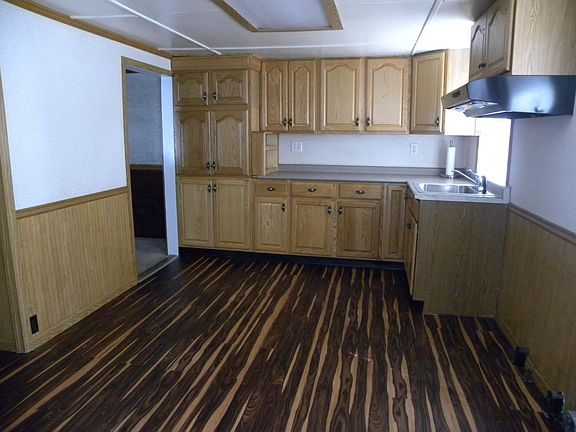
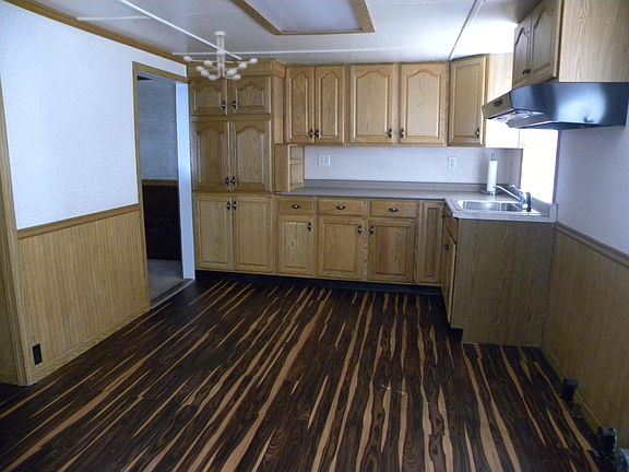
+ ceiling light fixture [182,31,259,81]
